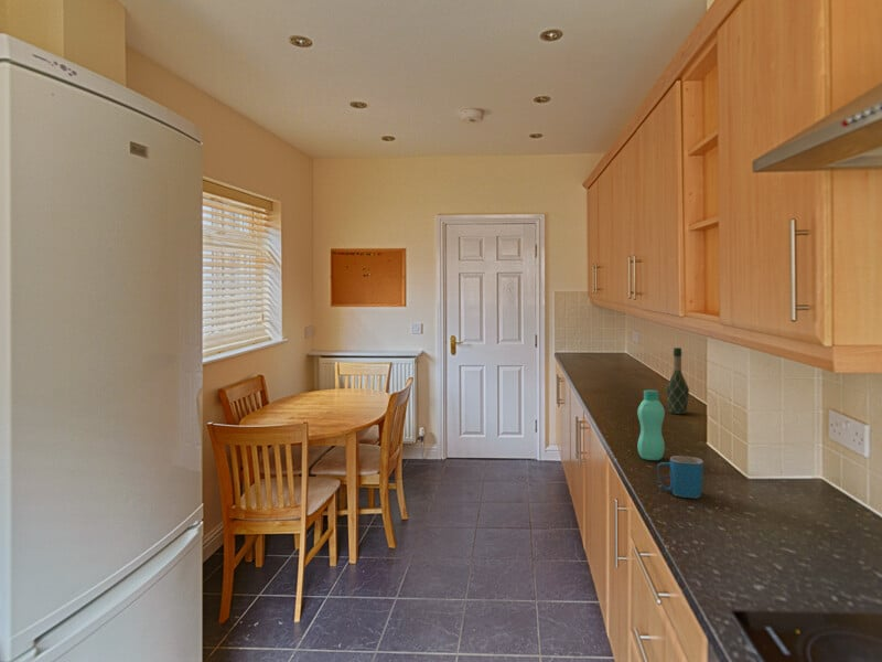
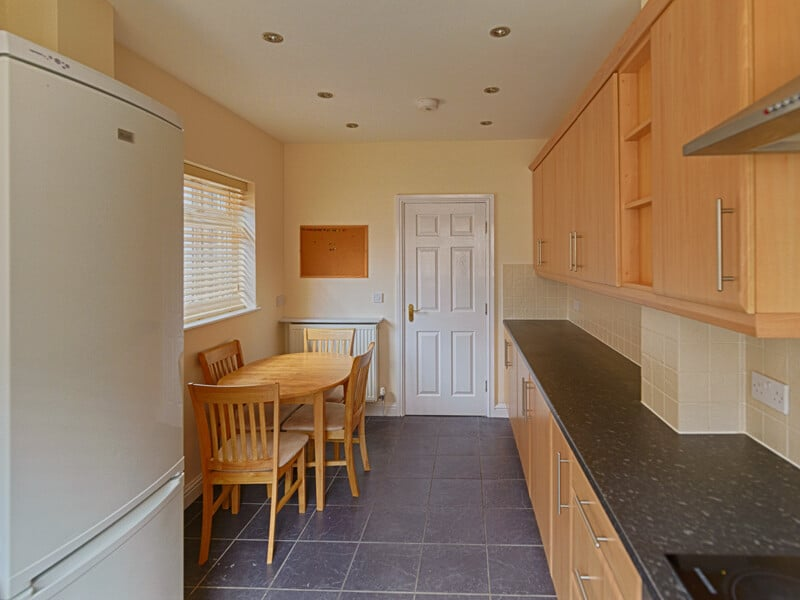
- bottle [636,389,666,461]
- mug [656,455,704,499]
- wine bottle [665,346,690,415]
